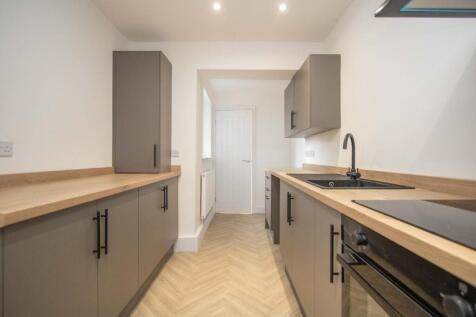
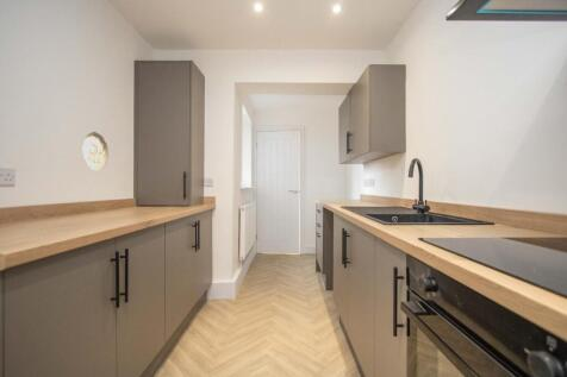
+ decorative plate [82,131,110,171]
